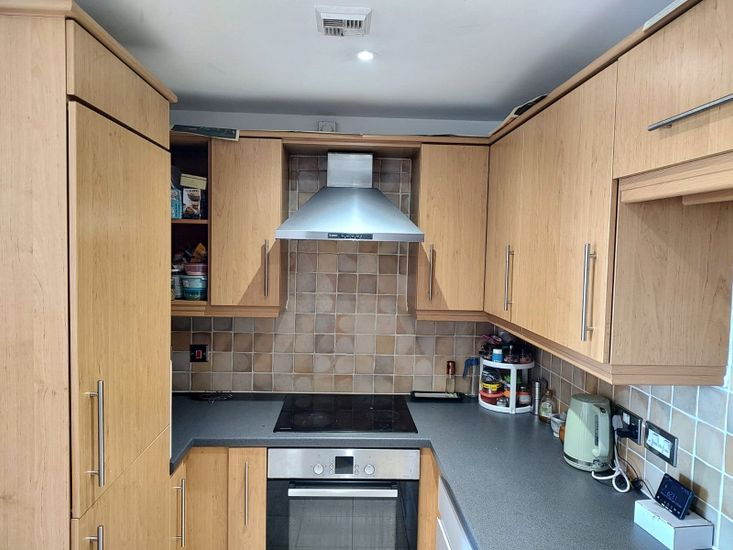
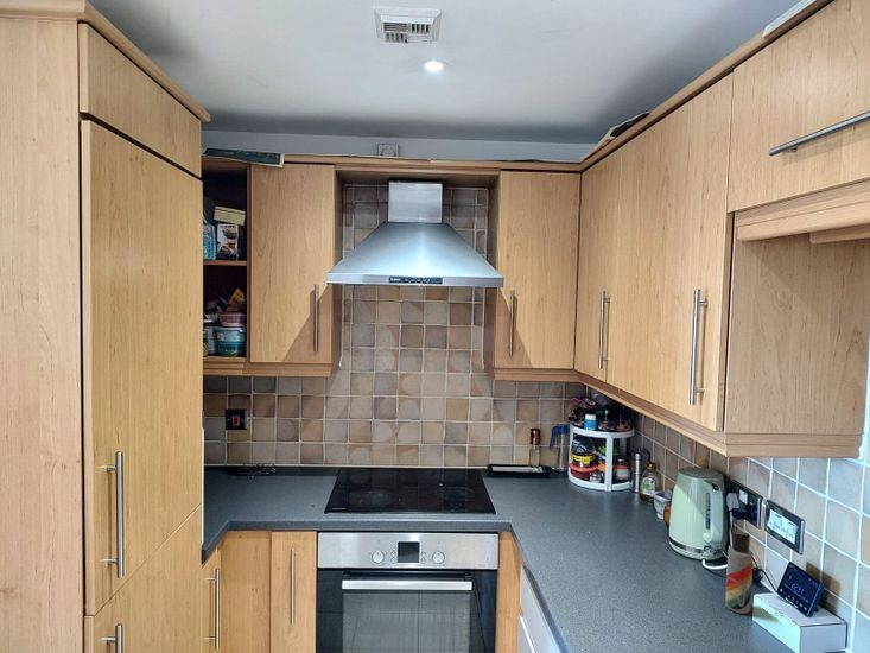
+ lotion bottle [724,531,754,615]
